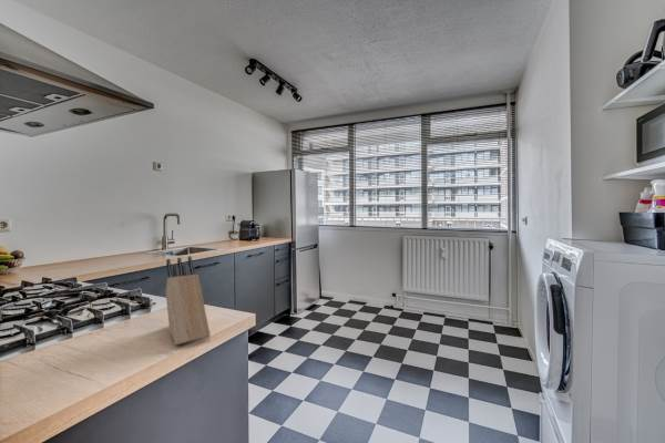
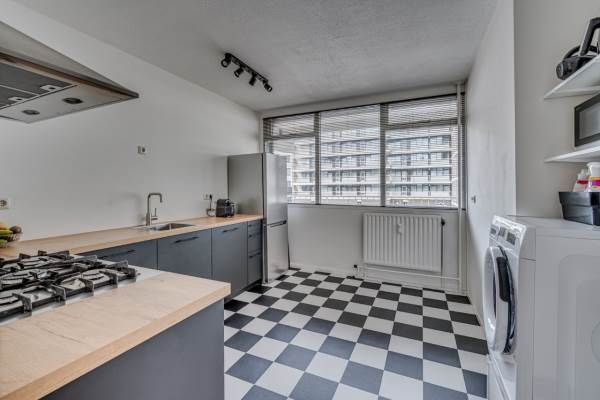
- knife block [164,255,212,346]
